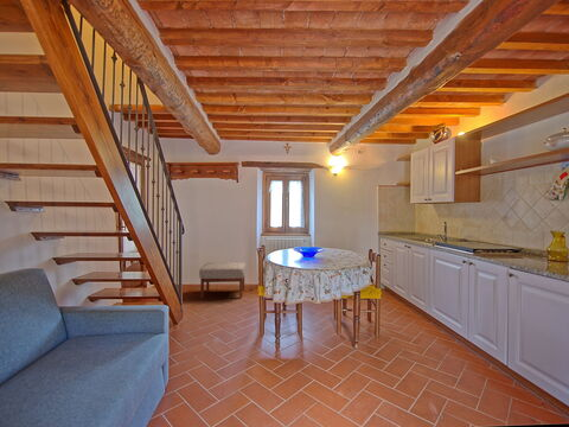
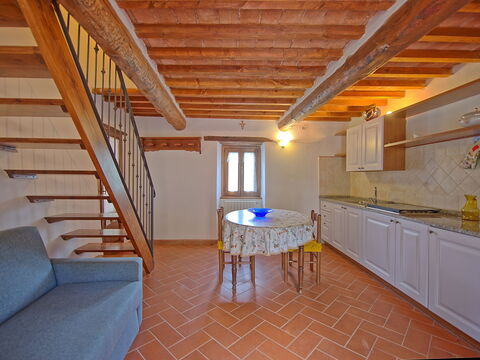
- ottoman [198,261,247,299]
